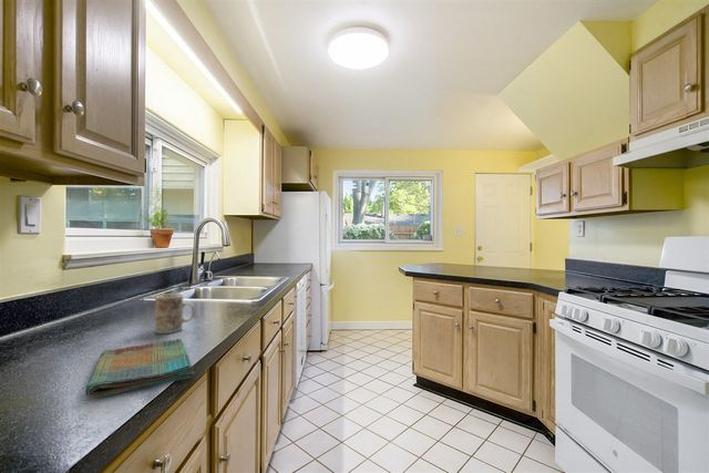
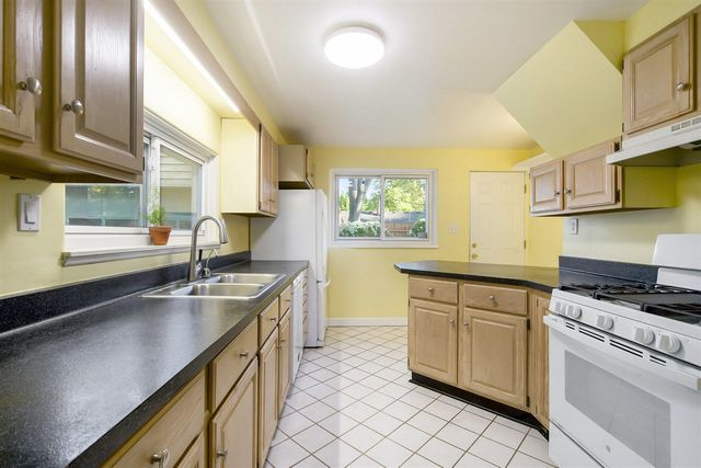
- dish towel [84,338,195,399]
- mug [154,292,196,335]
